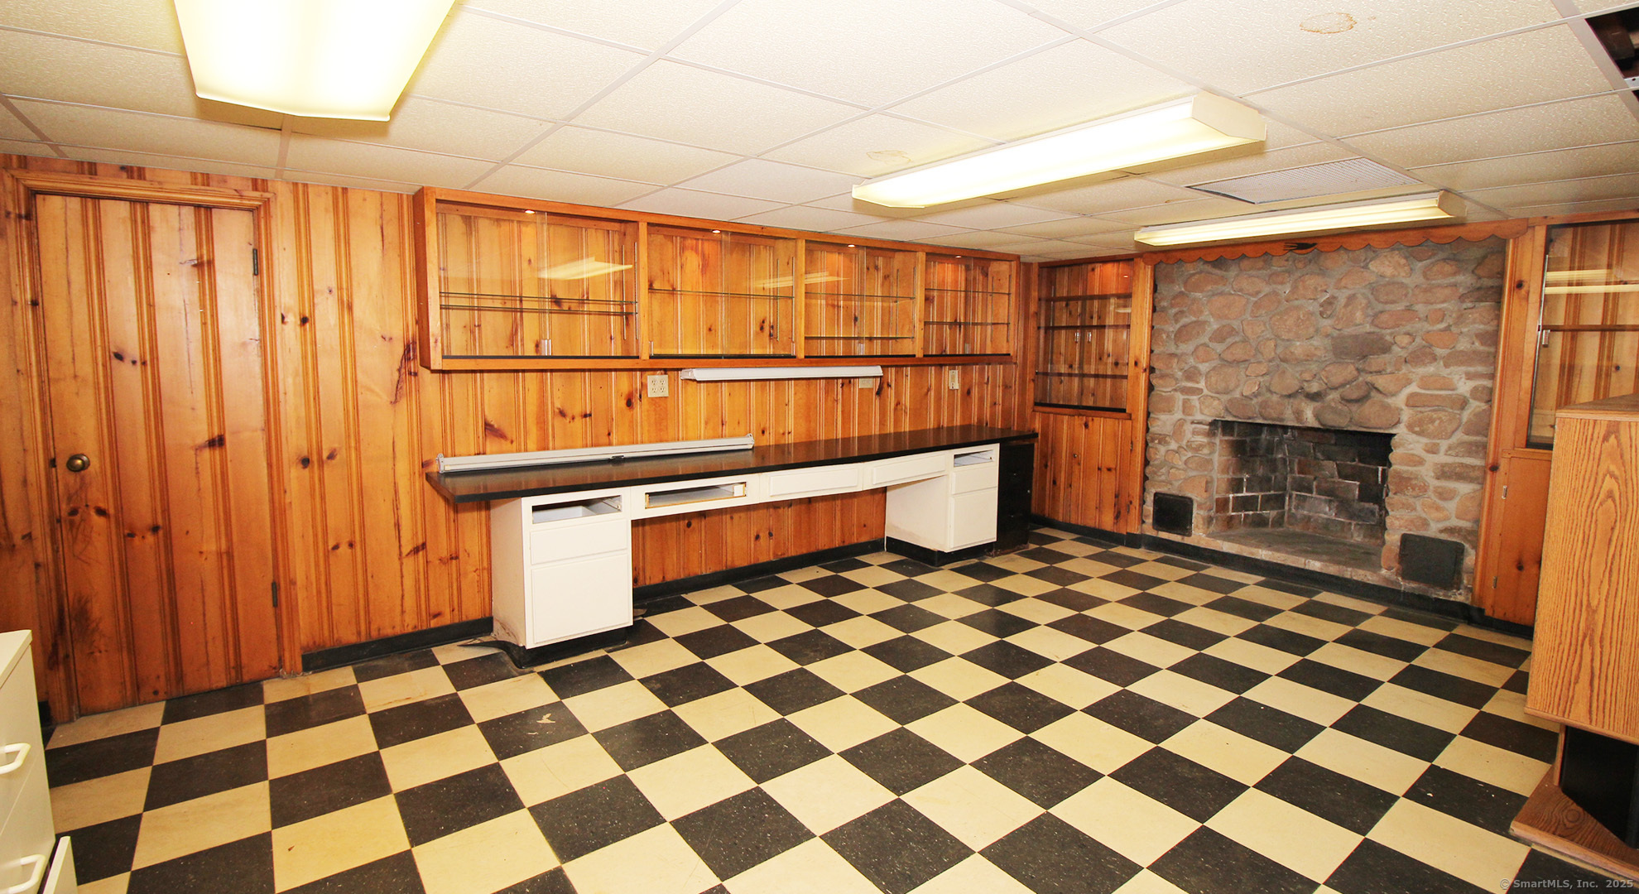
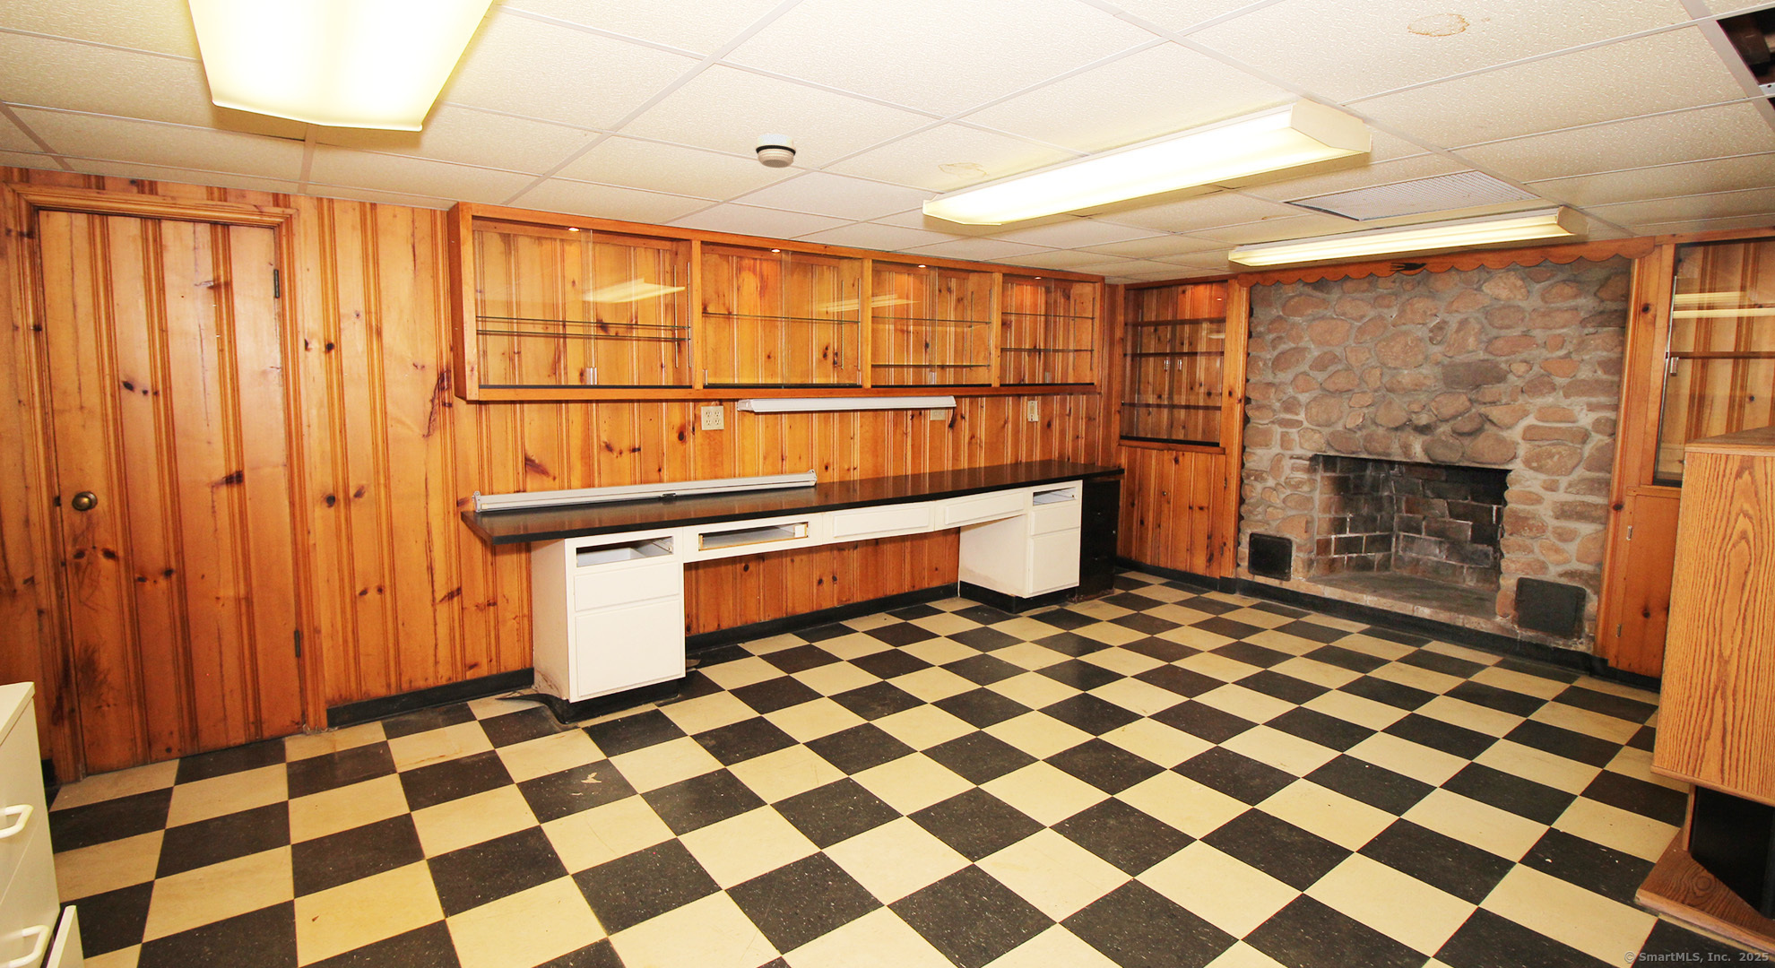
+ smoke detector [755,132,797,168]
